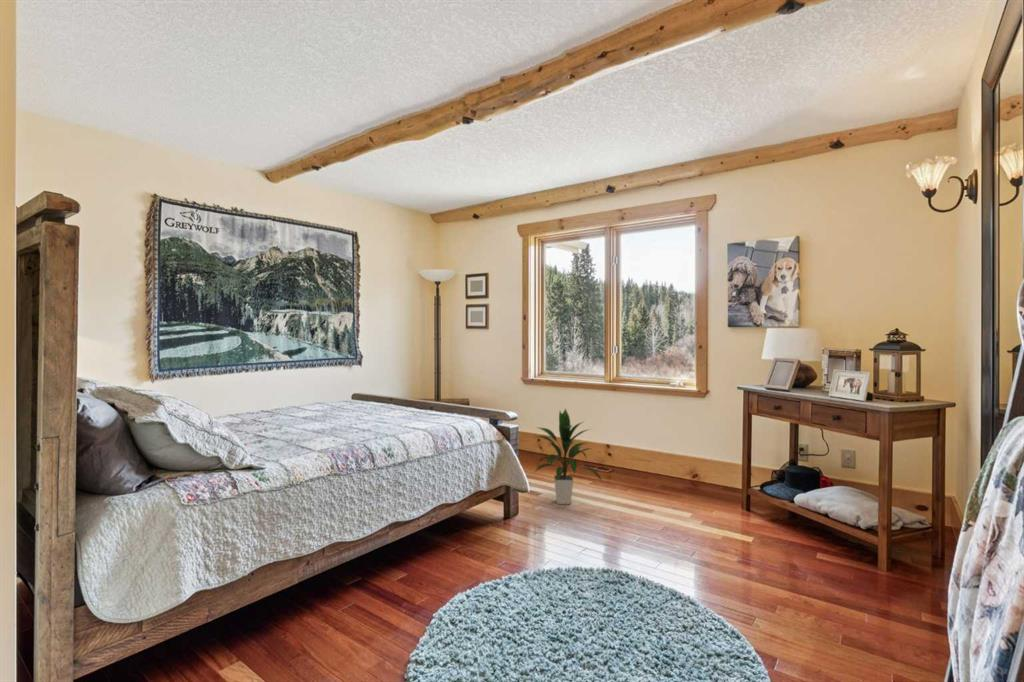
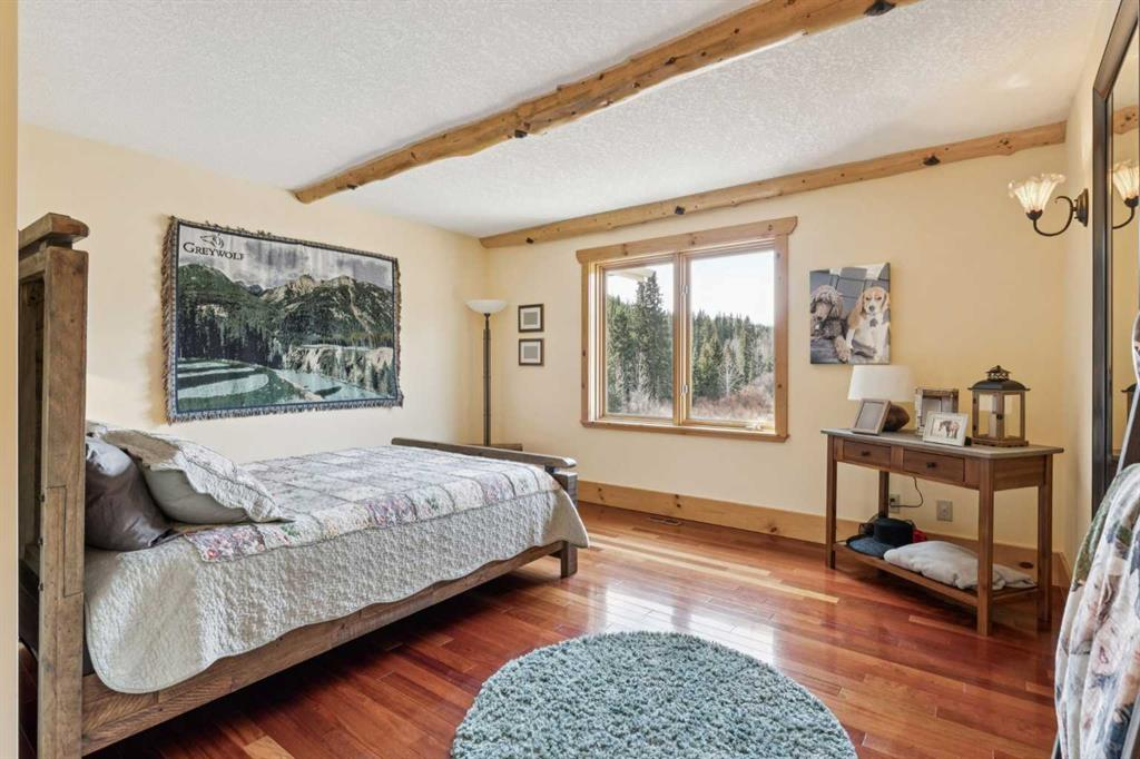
- indoor plant [532,408,605,505]
